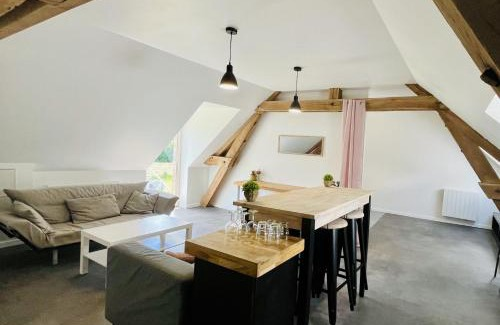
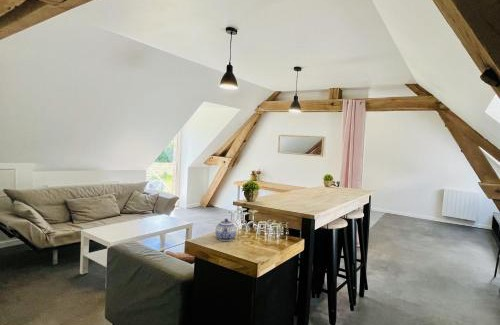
+ teapot [214,218,237,242]
